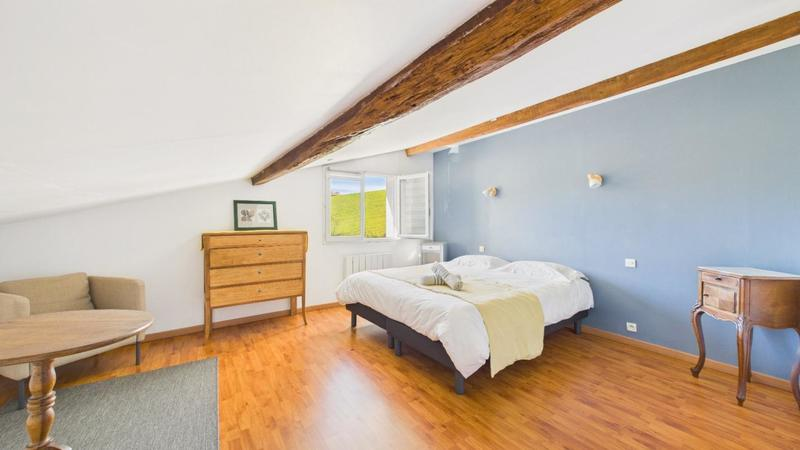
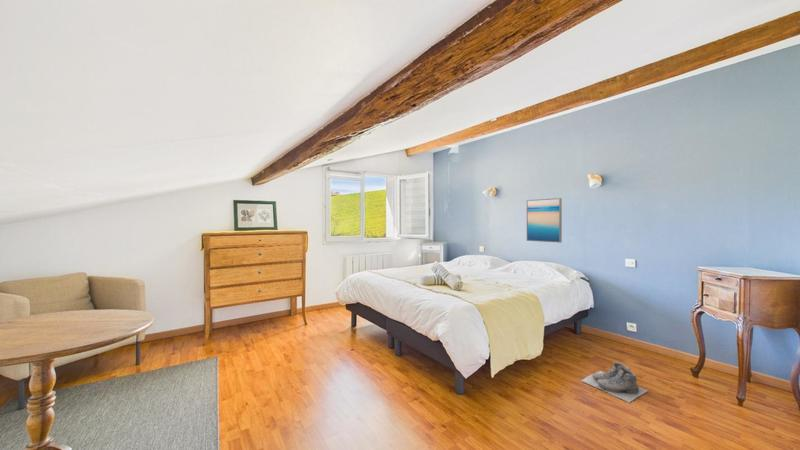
+ boots [580,360,649,403]
+ wall art [526,197,563,244]
